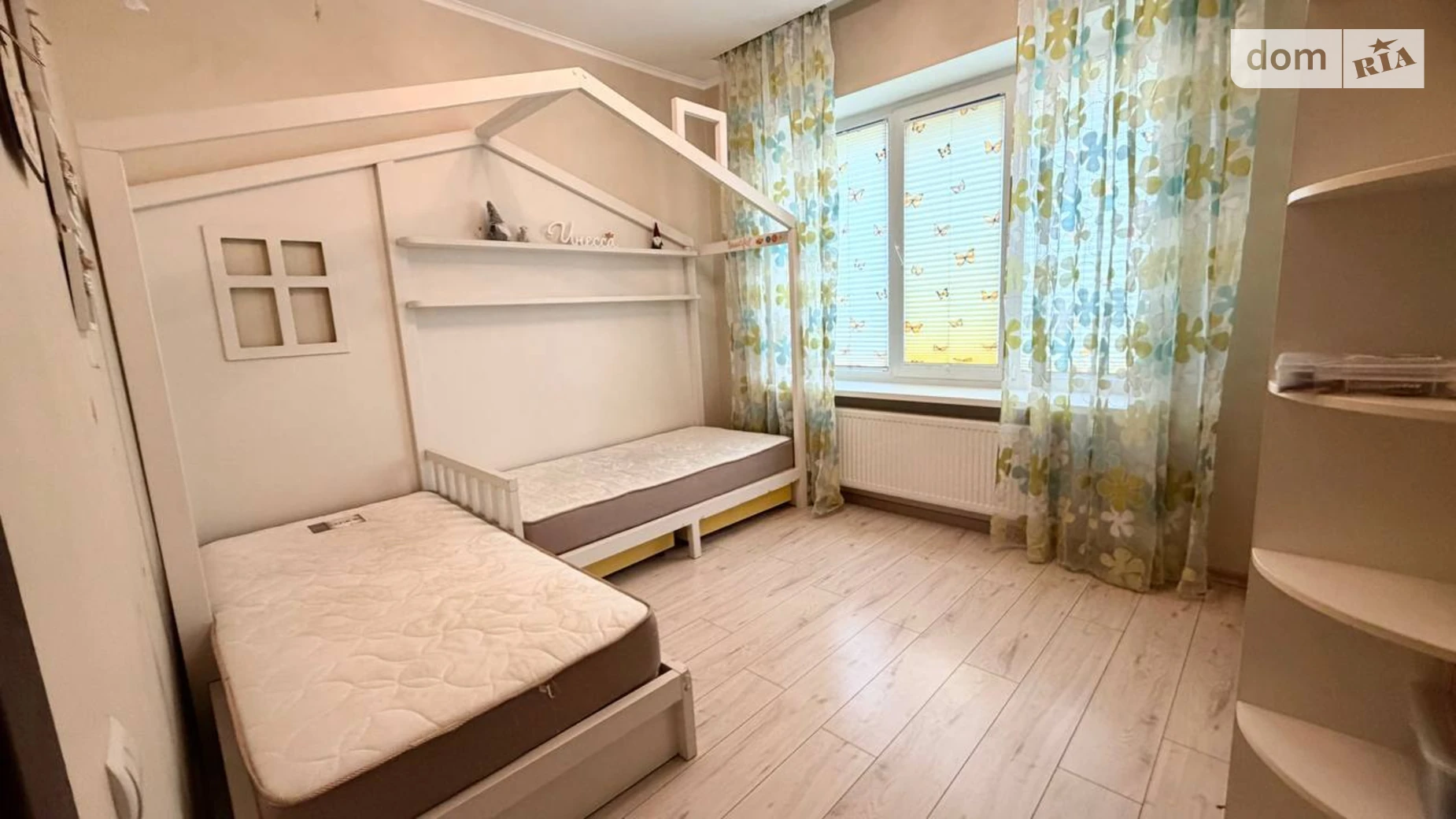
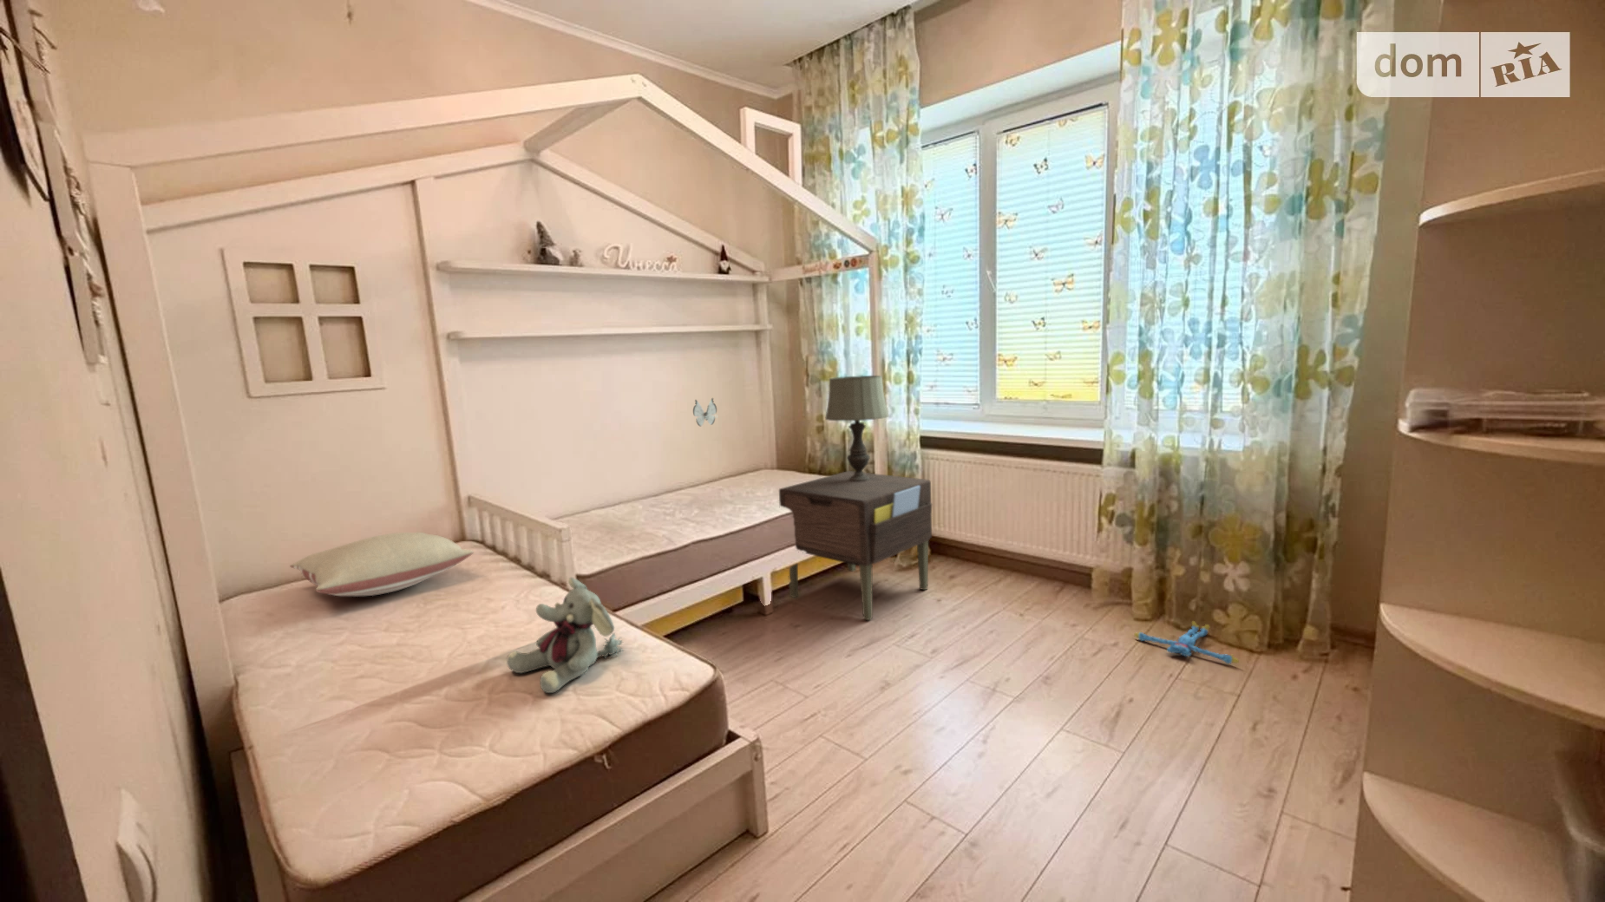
+ nightstand [778,470,933,621]
+ pillow [289,532,475,597]
+ plush elephant [506,577,625,694]
+ plush toy [1133,620,1240,665]
+ decorative butterfly [692,398,719,426]
+ table lamp [825,374,890,481]
